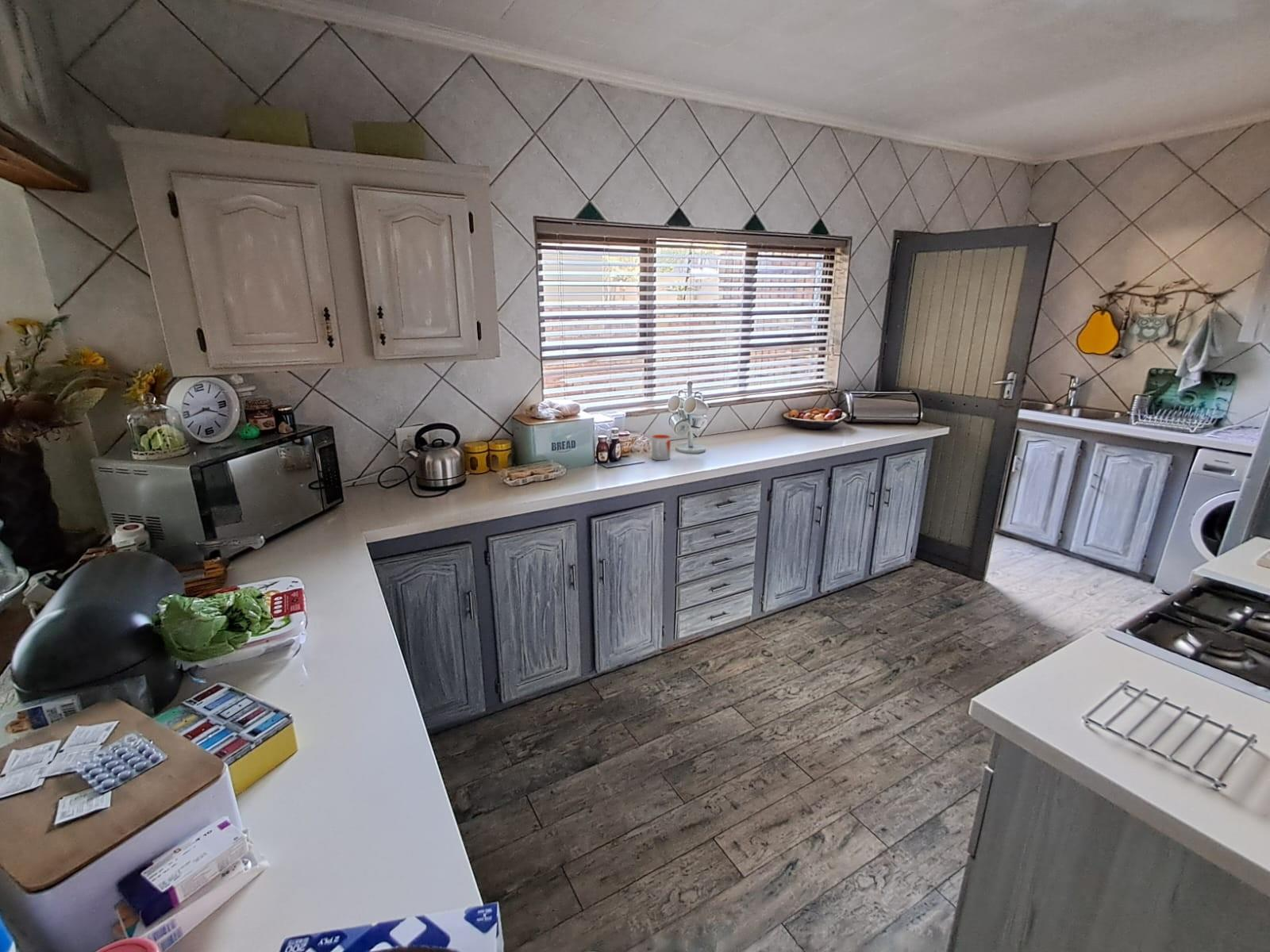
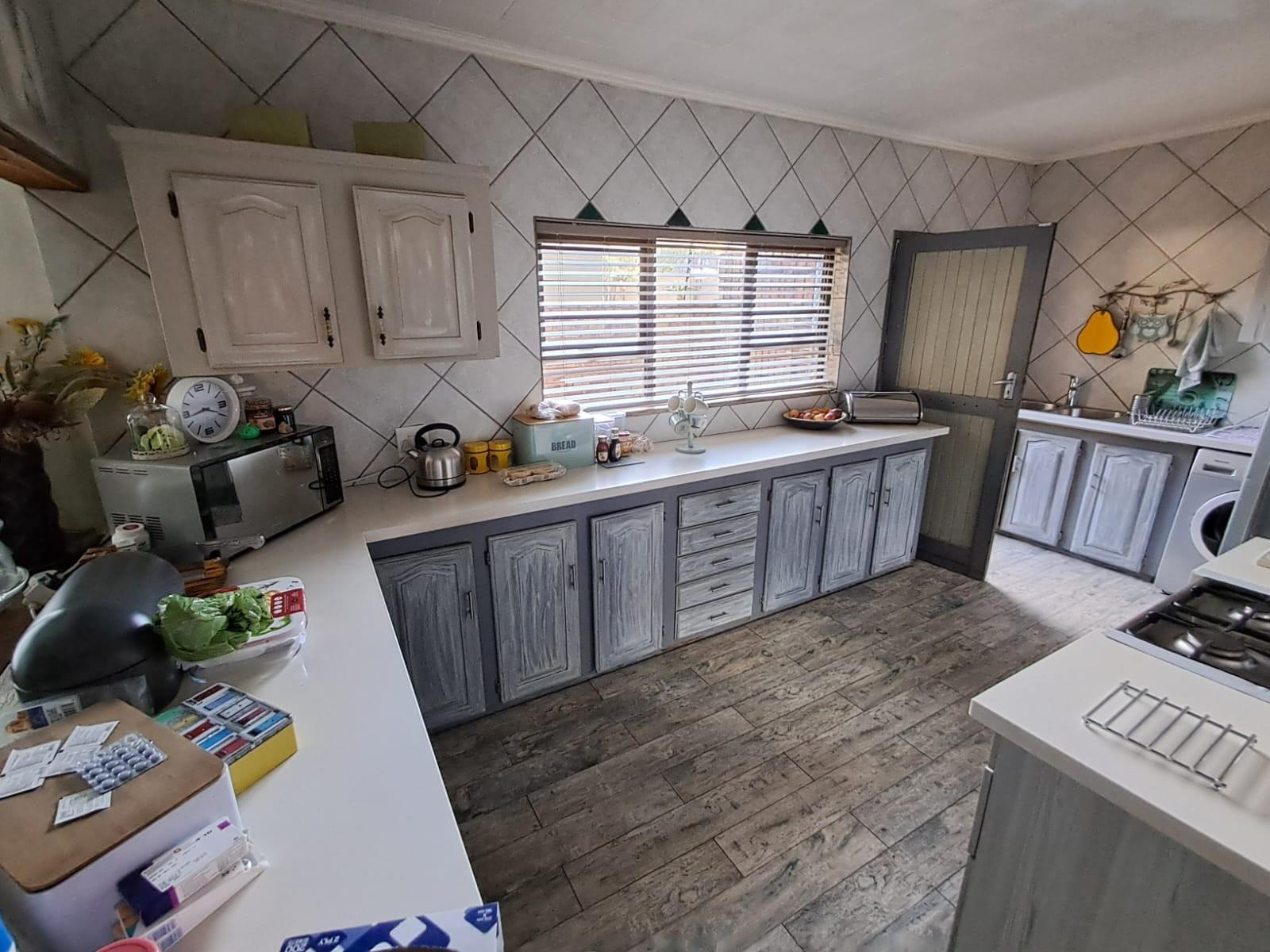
- mug [651,434,672,461]
